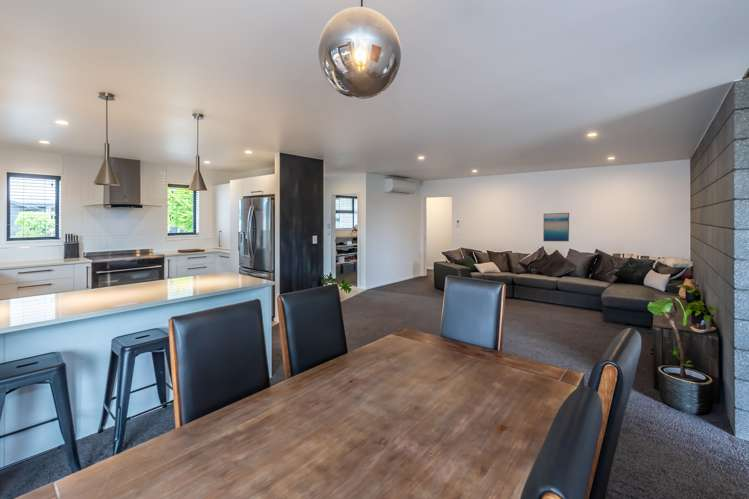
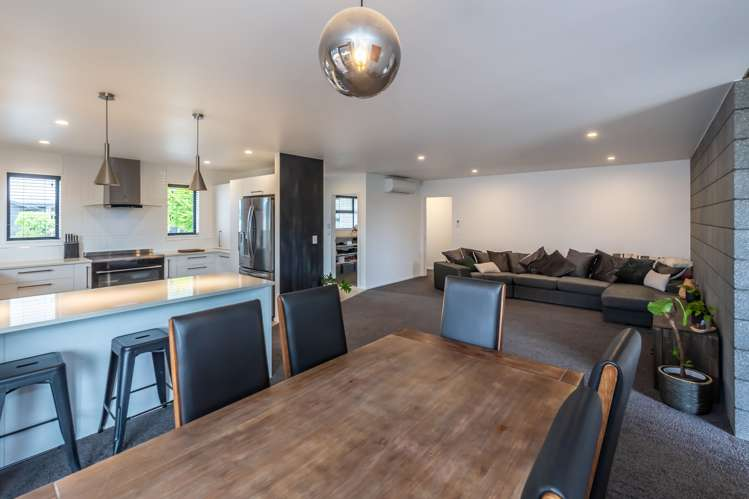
- wall art [542,212,570,242]
